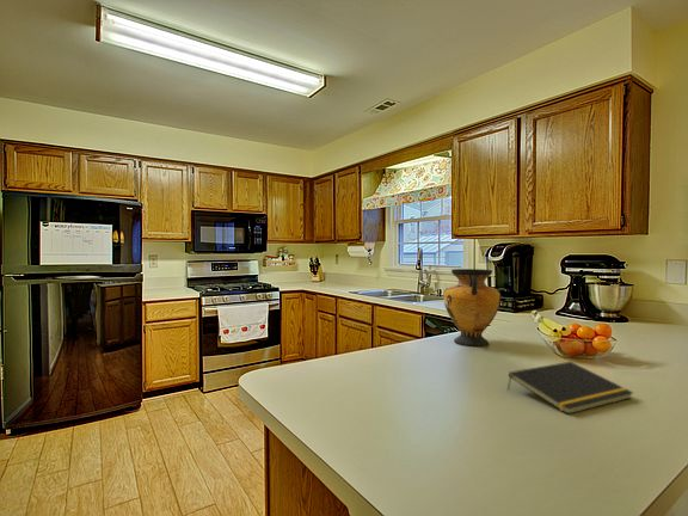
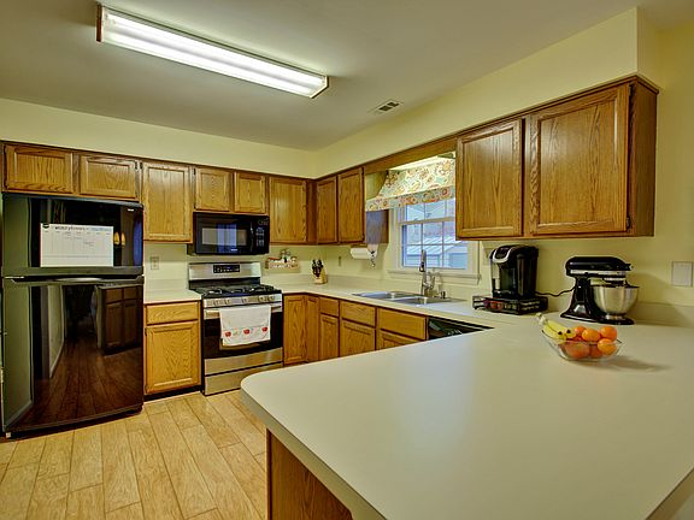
- vase [442,268,502,348]
- notepad [506,361,634,416]
